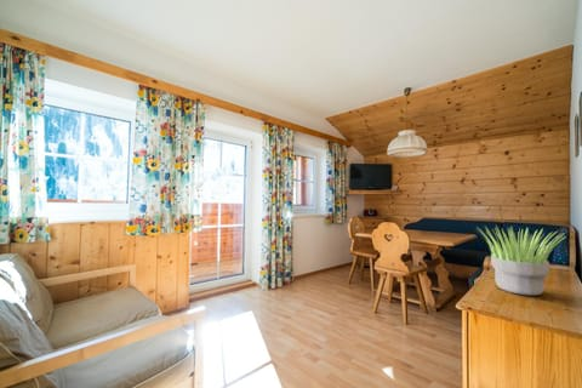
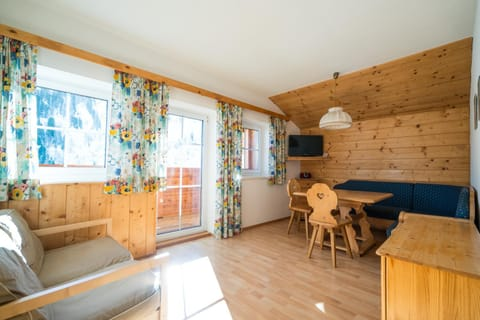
- potted plant [477,224,565,297]
